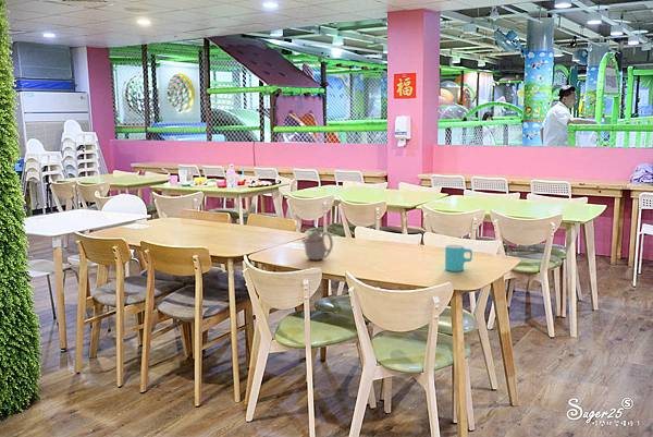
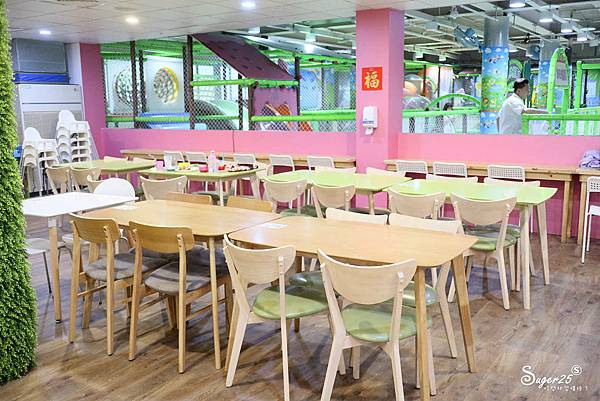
- teapot [300,228,334,262]
- cup [444,244,473,272]
